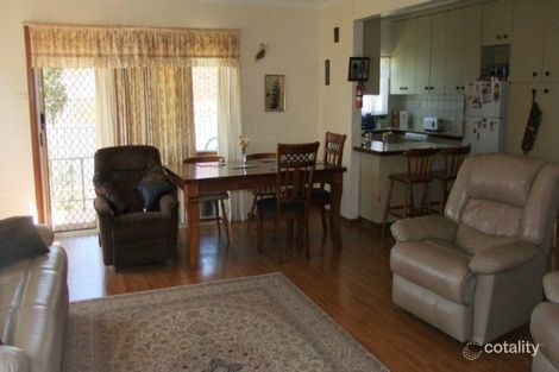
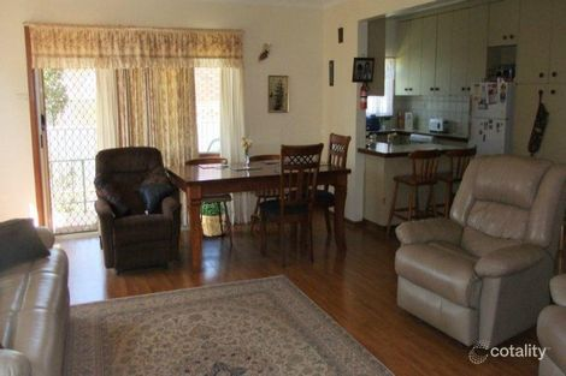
+ potted plant [201,202,226,238]
